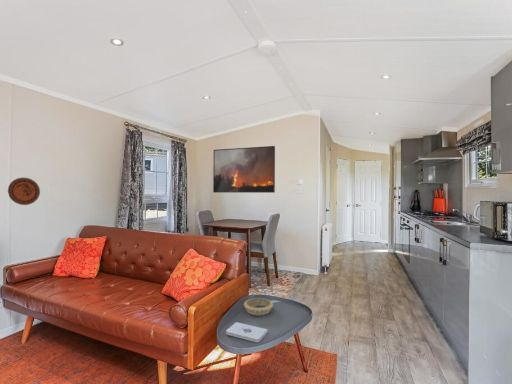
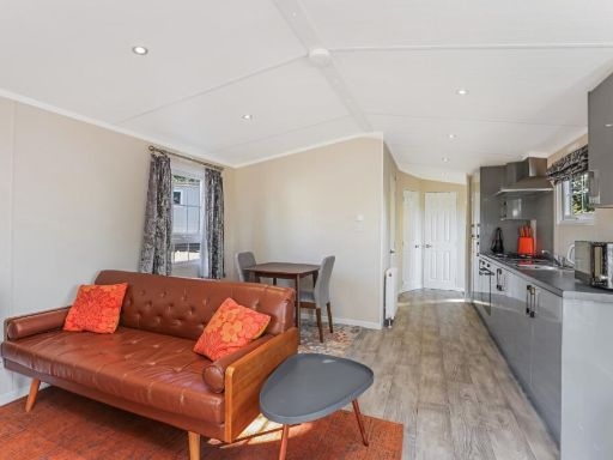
- decorative bowl [243,297,274,316]
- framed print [212,145,276,194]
- decorative plate [7,177,41,206]
- notepad [225,321,269,343]
